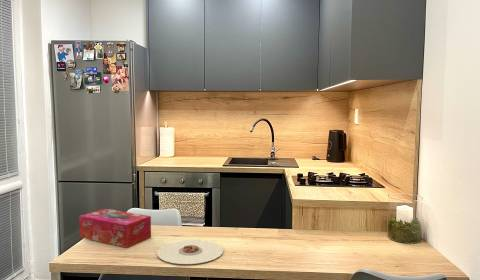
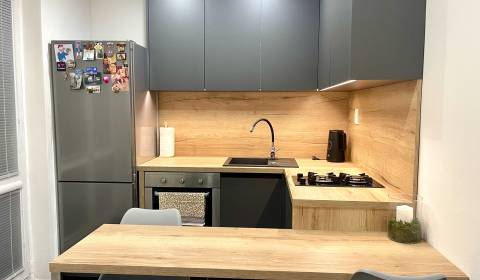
- tissue box [78,208,152,249]
- plate [156,239,224,265]
